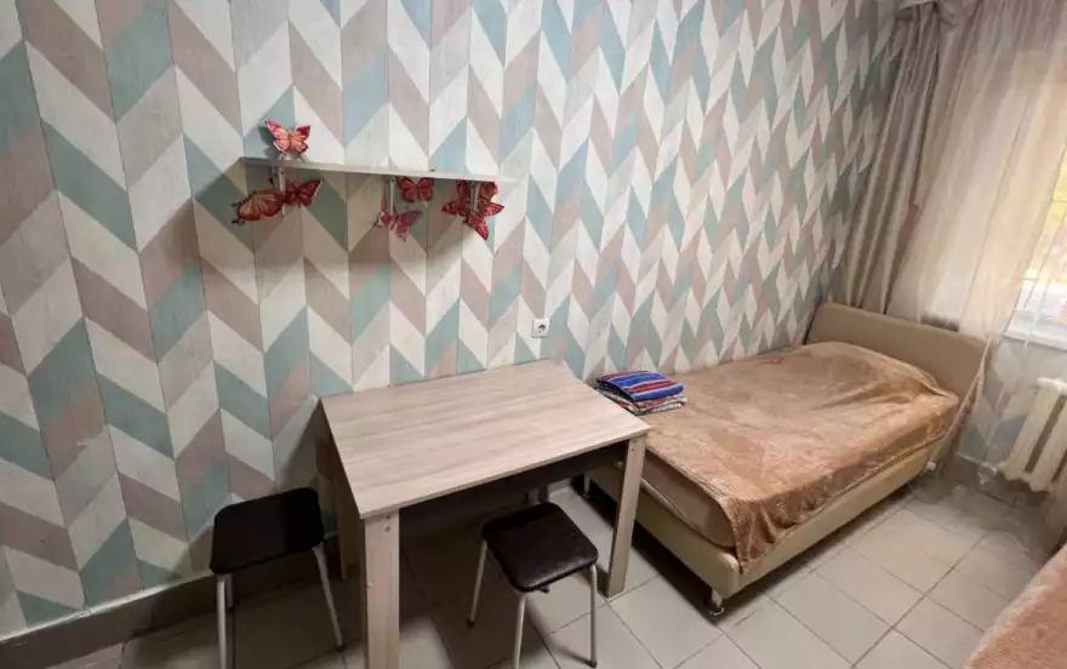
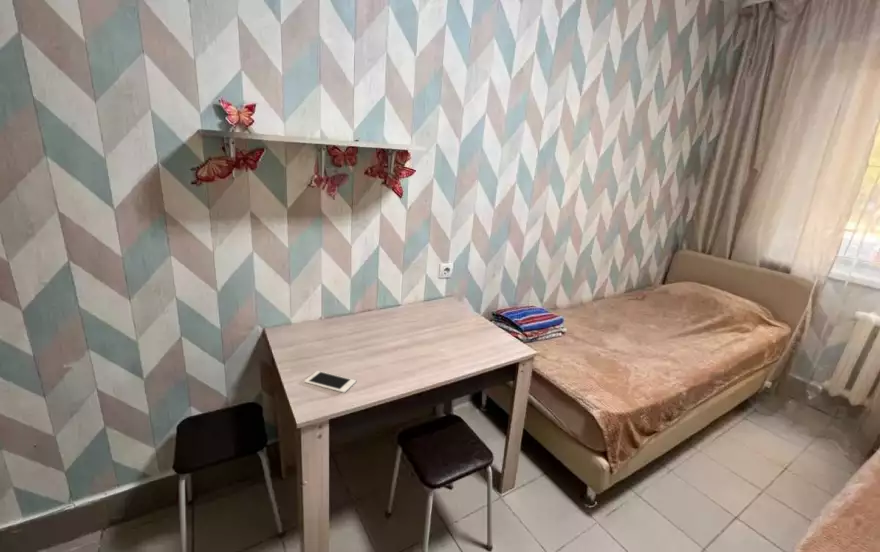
+ cell phone [304,370,357,393]
